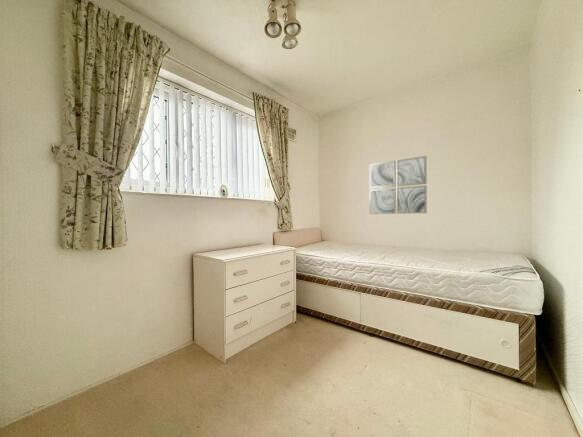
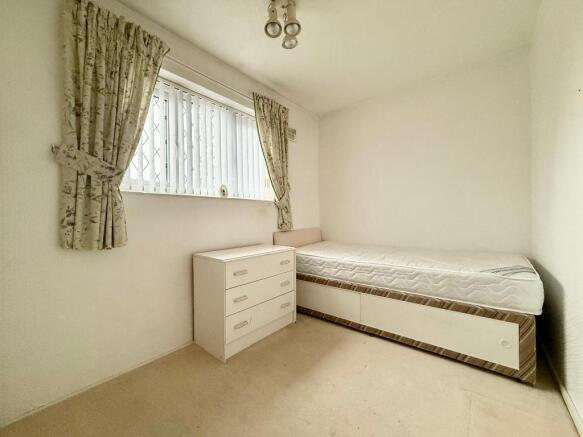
- wall art [368,155,428,215]
